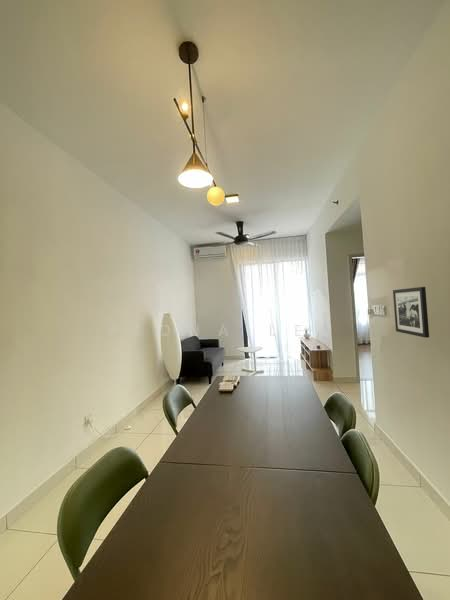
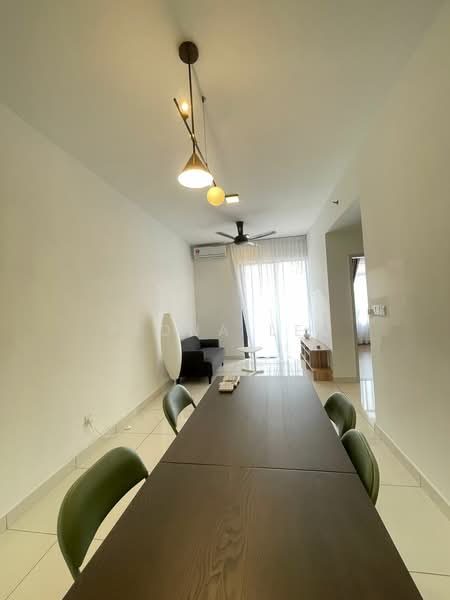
- picture frame [392,286,430,339]
